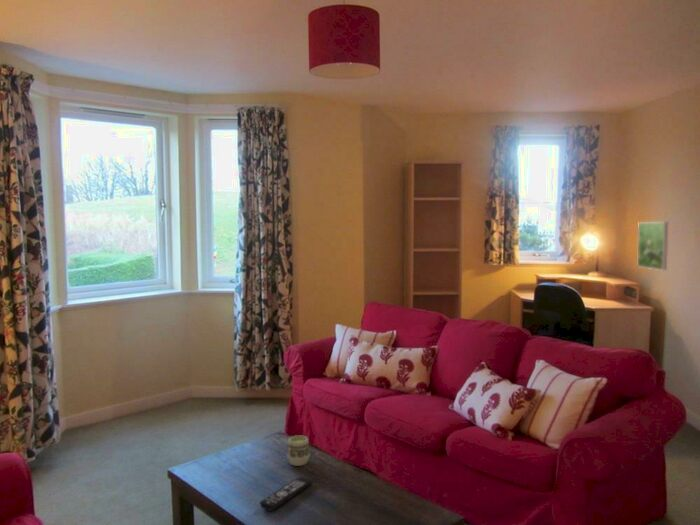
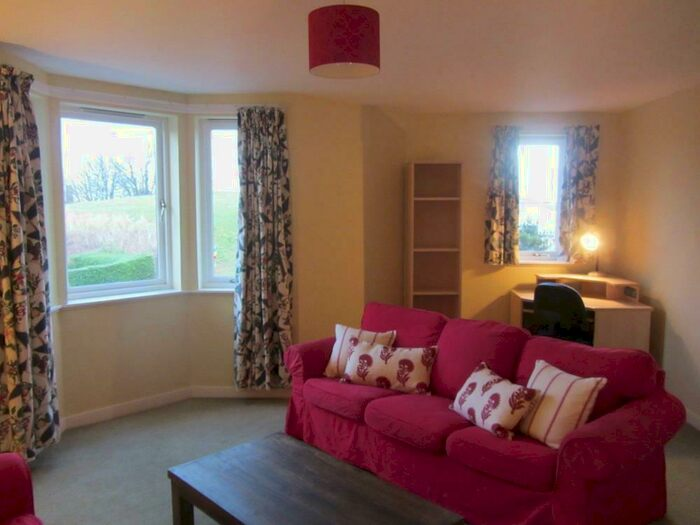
- cup [286,435,311,467]
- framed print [636,221,669,271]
- remote control [259,475,314,512]
